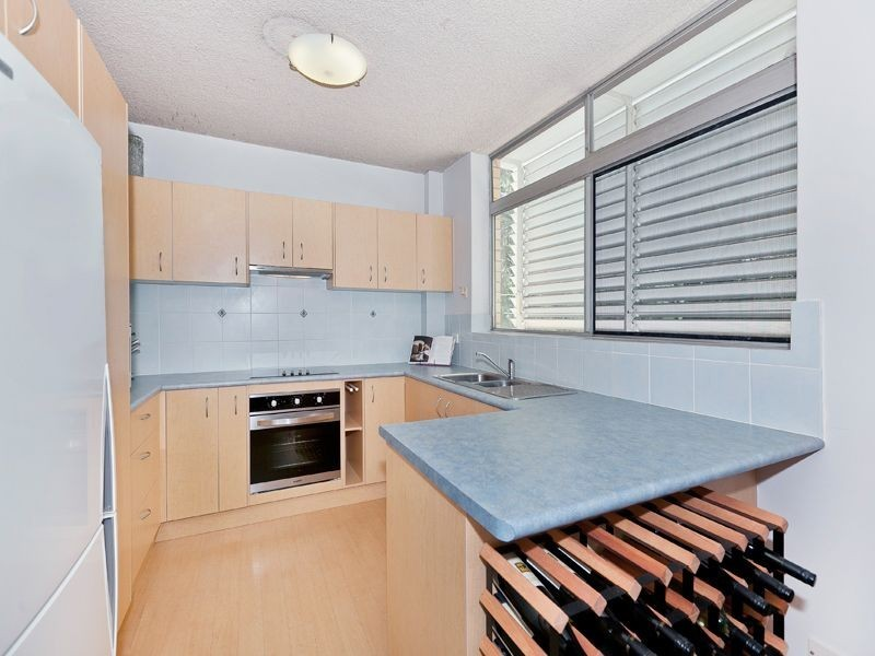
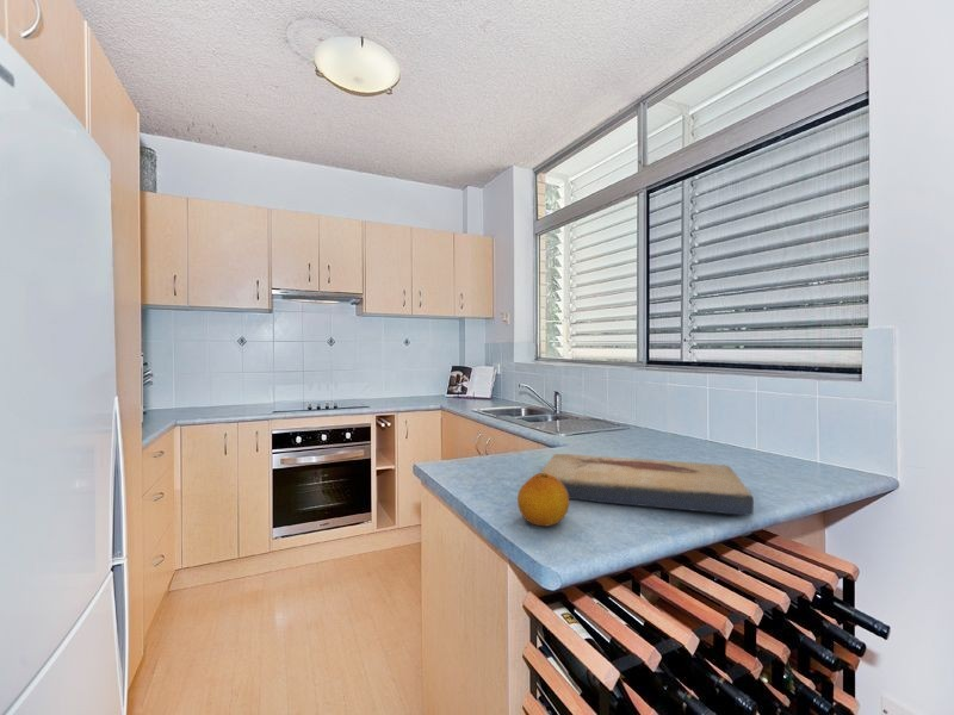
+ fish fossil [540,453,755,517]
+ fruit [516,472,570,527]
